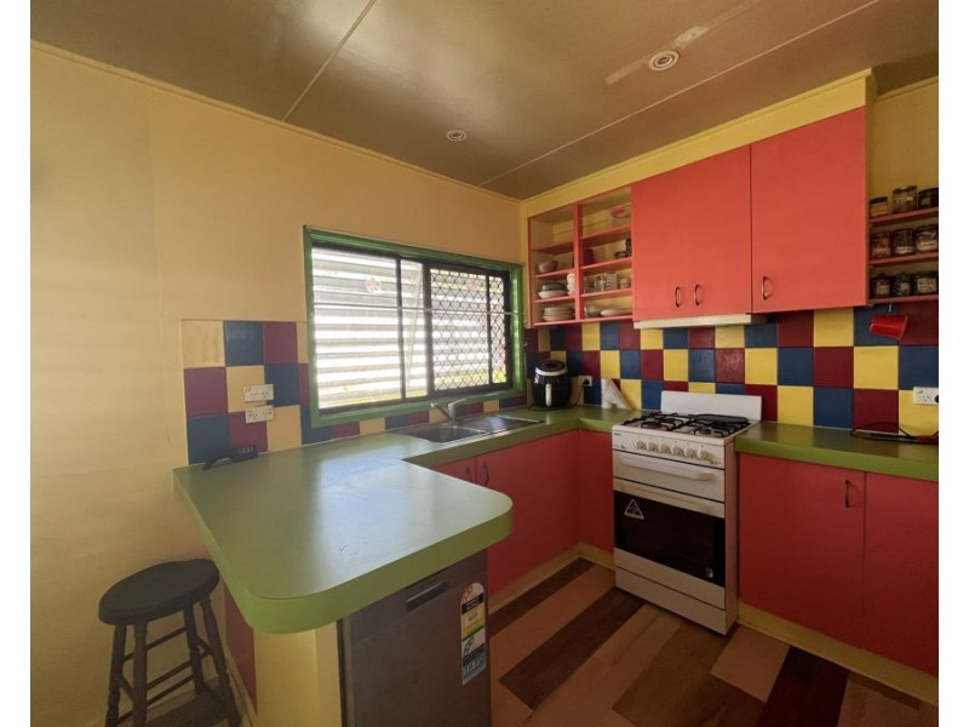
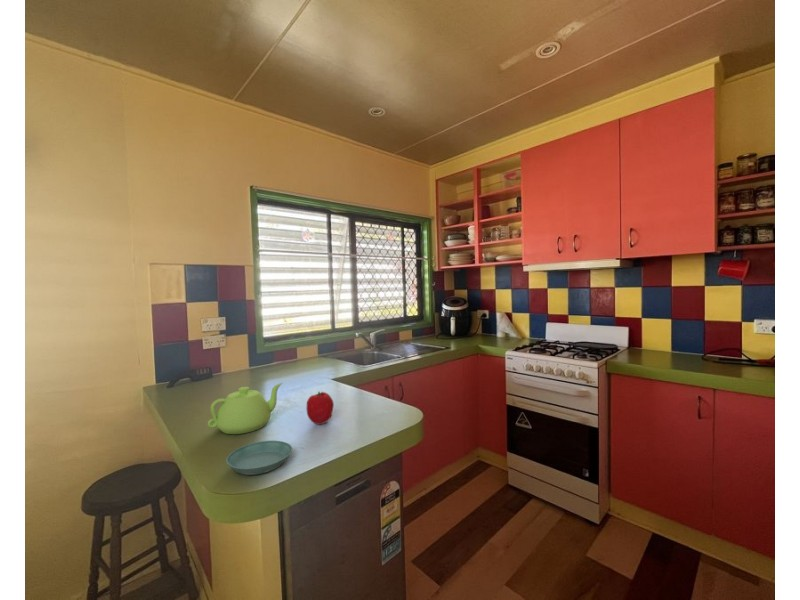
+ saucer [225,440,293,476]
+ teapot [207,382,283,435]
+ fruit [305,391,335,425]
